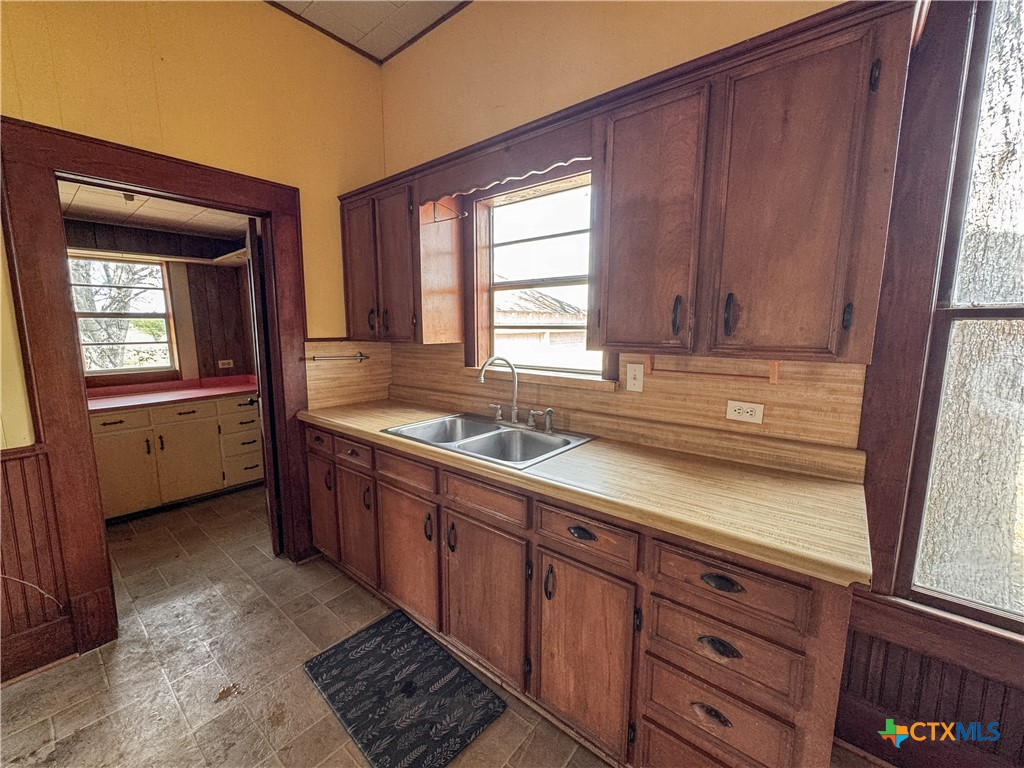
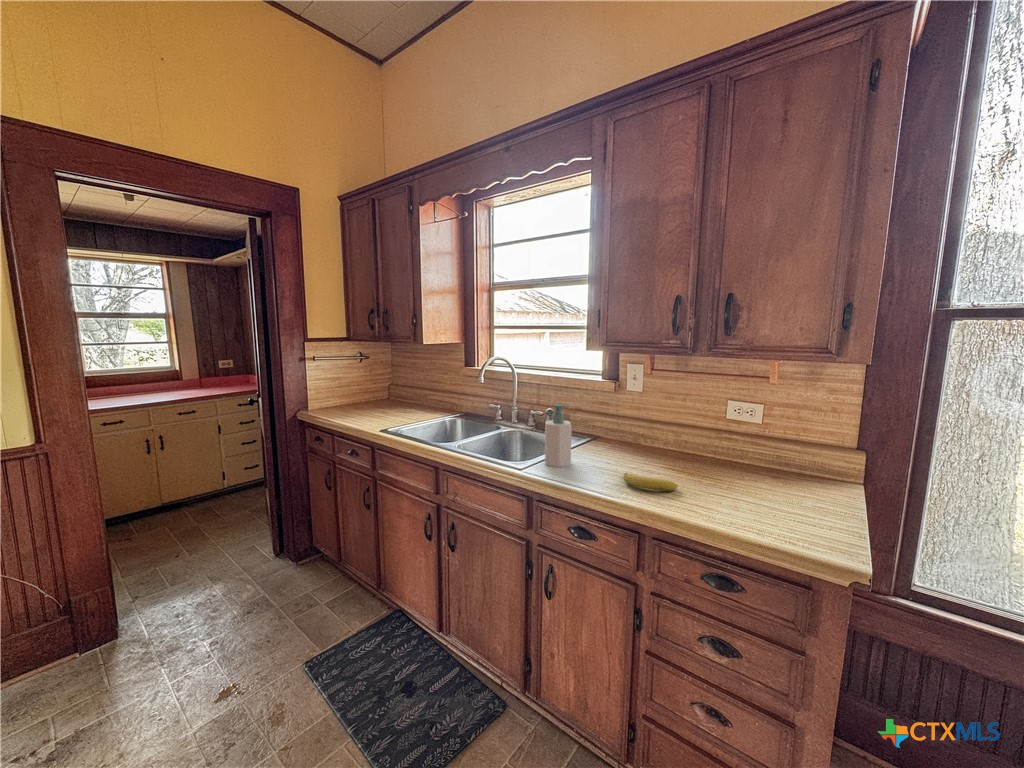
+ fruit [623,472,679,492]
+ soap bottle [544,403,572,468]
